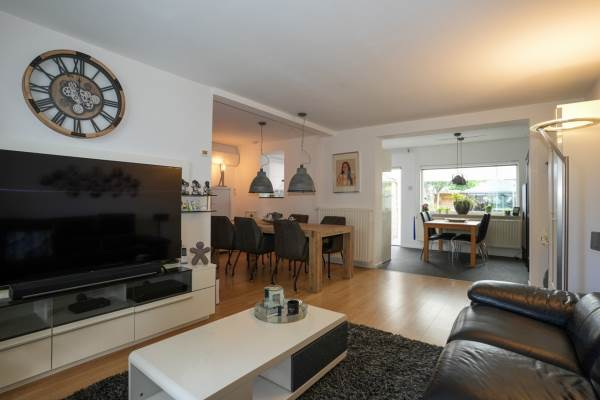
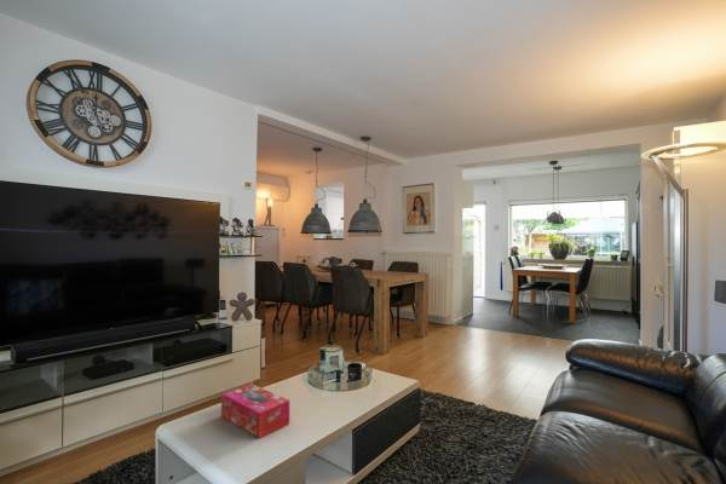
+ tissue box [220,382,290,439]
